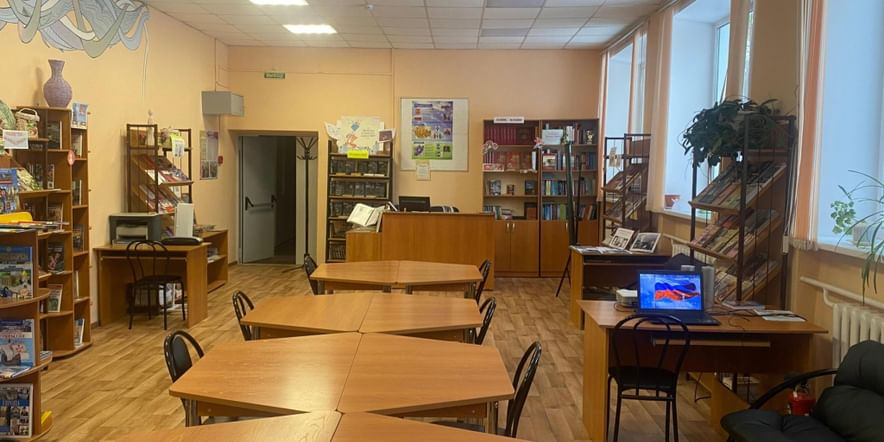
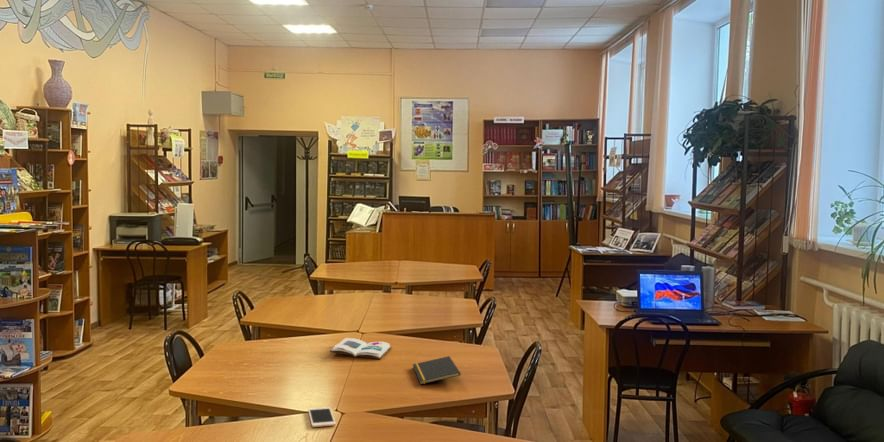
+ book [329,337,393,360]
+ notepad [412,355,462,385]
+ cell phone [307,406,337,428]
